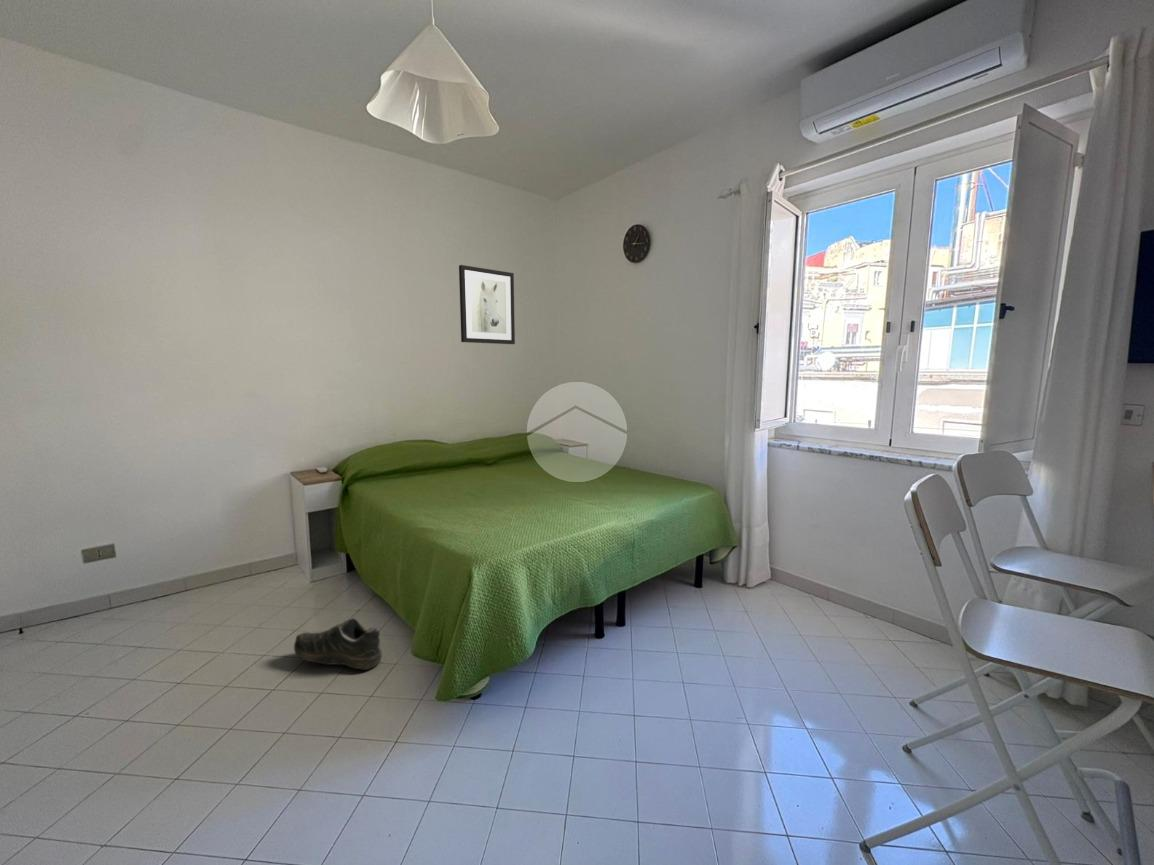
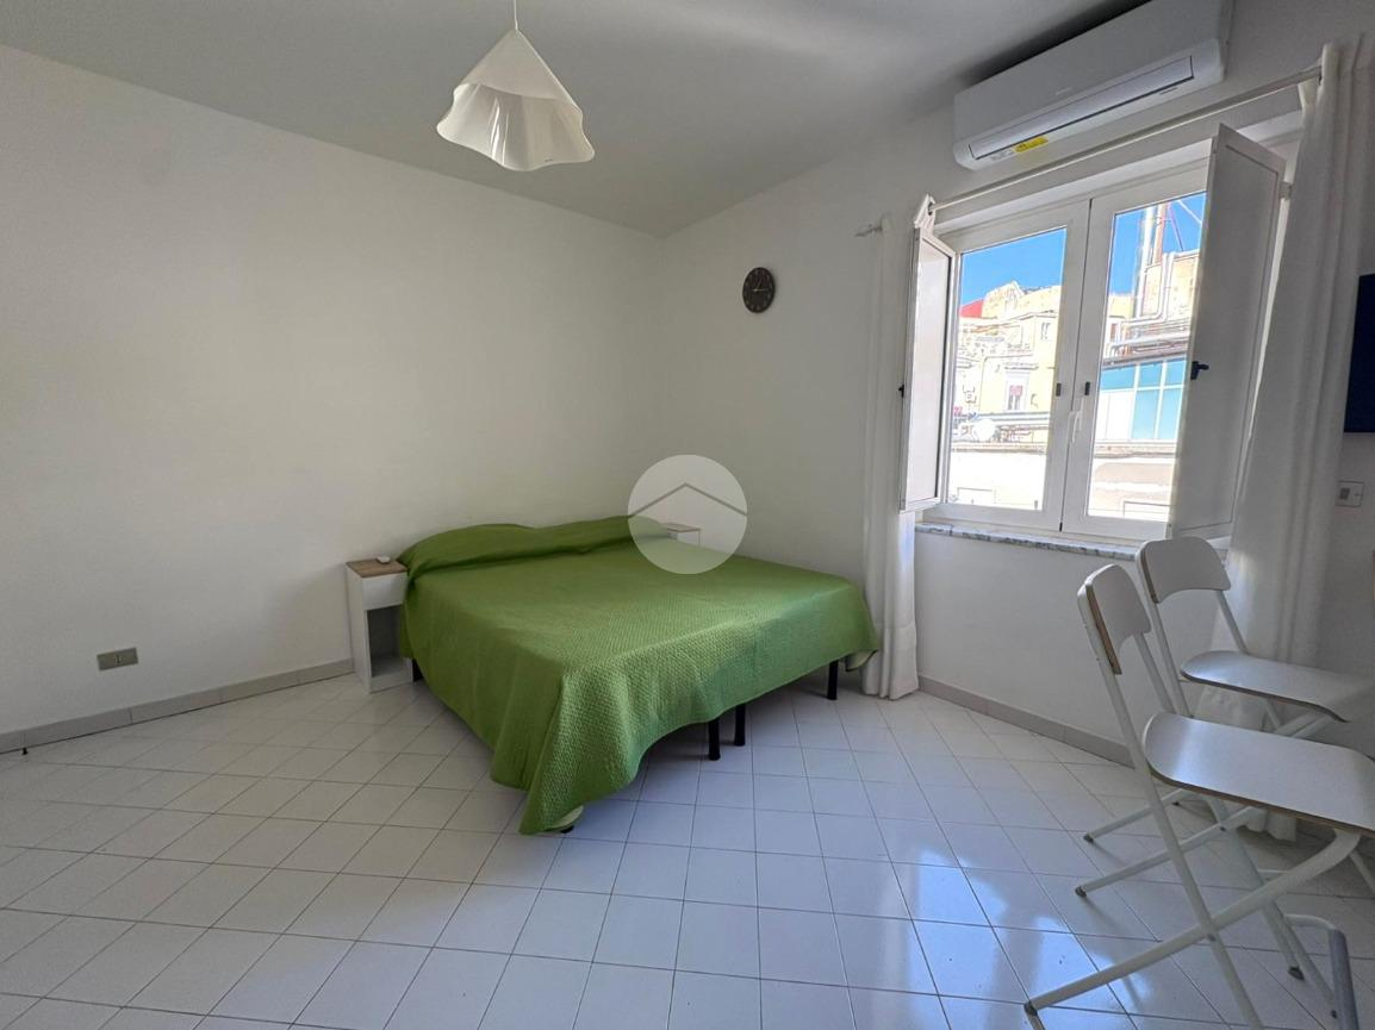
- wall art [458,264,516,345]
- shoe [293,617,383,671]
